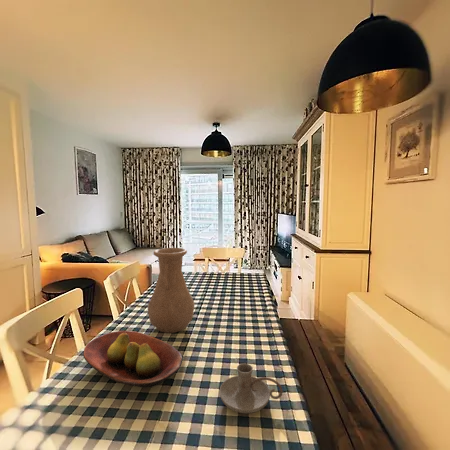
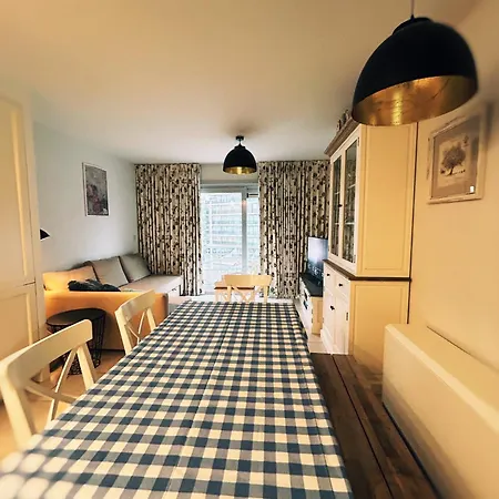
- candle holder [218,363,284,414]
- vase [147,247,196,334]
- fruit bowl [82,330,183,389]
